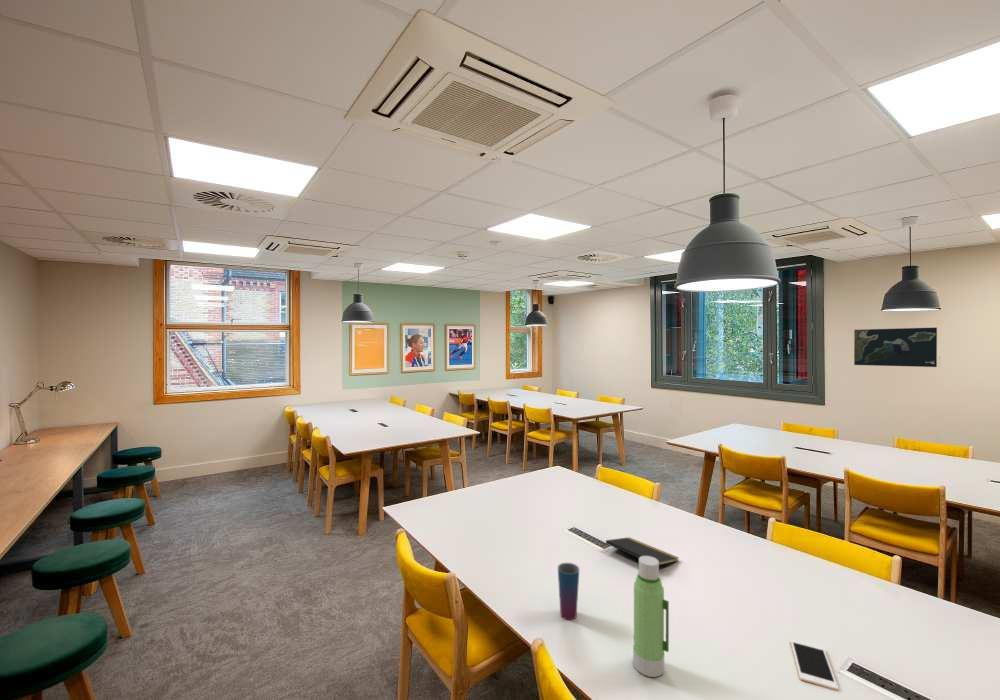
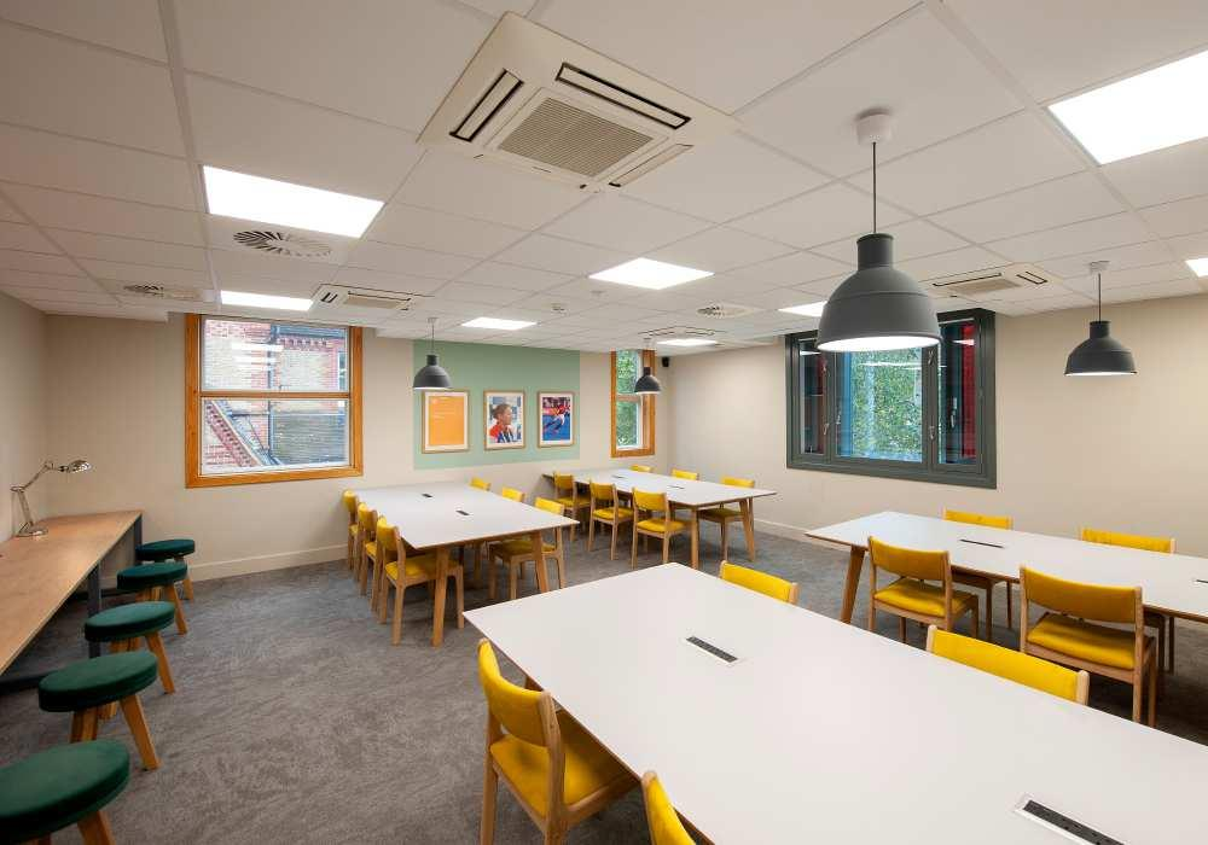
- cell phone [789,638,839,691]
- notepad [605,536,680,566]
- cup [557,562,580,621]
- water bottle [632,556,670,678]
- map [853,326,941,368]
